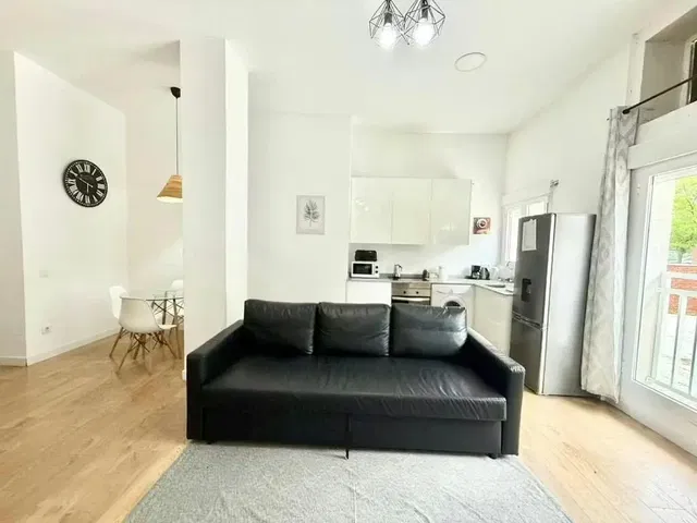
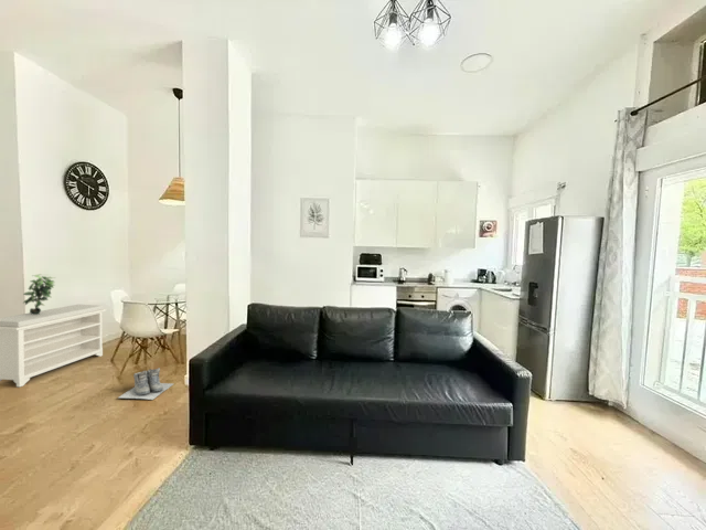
+ potted plant [22,273,57,315]
+ bench [0,304,107,389]
+ boots [118,367,174,401]
